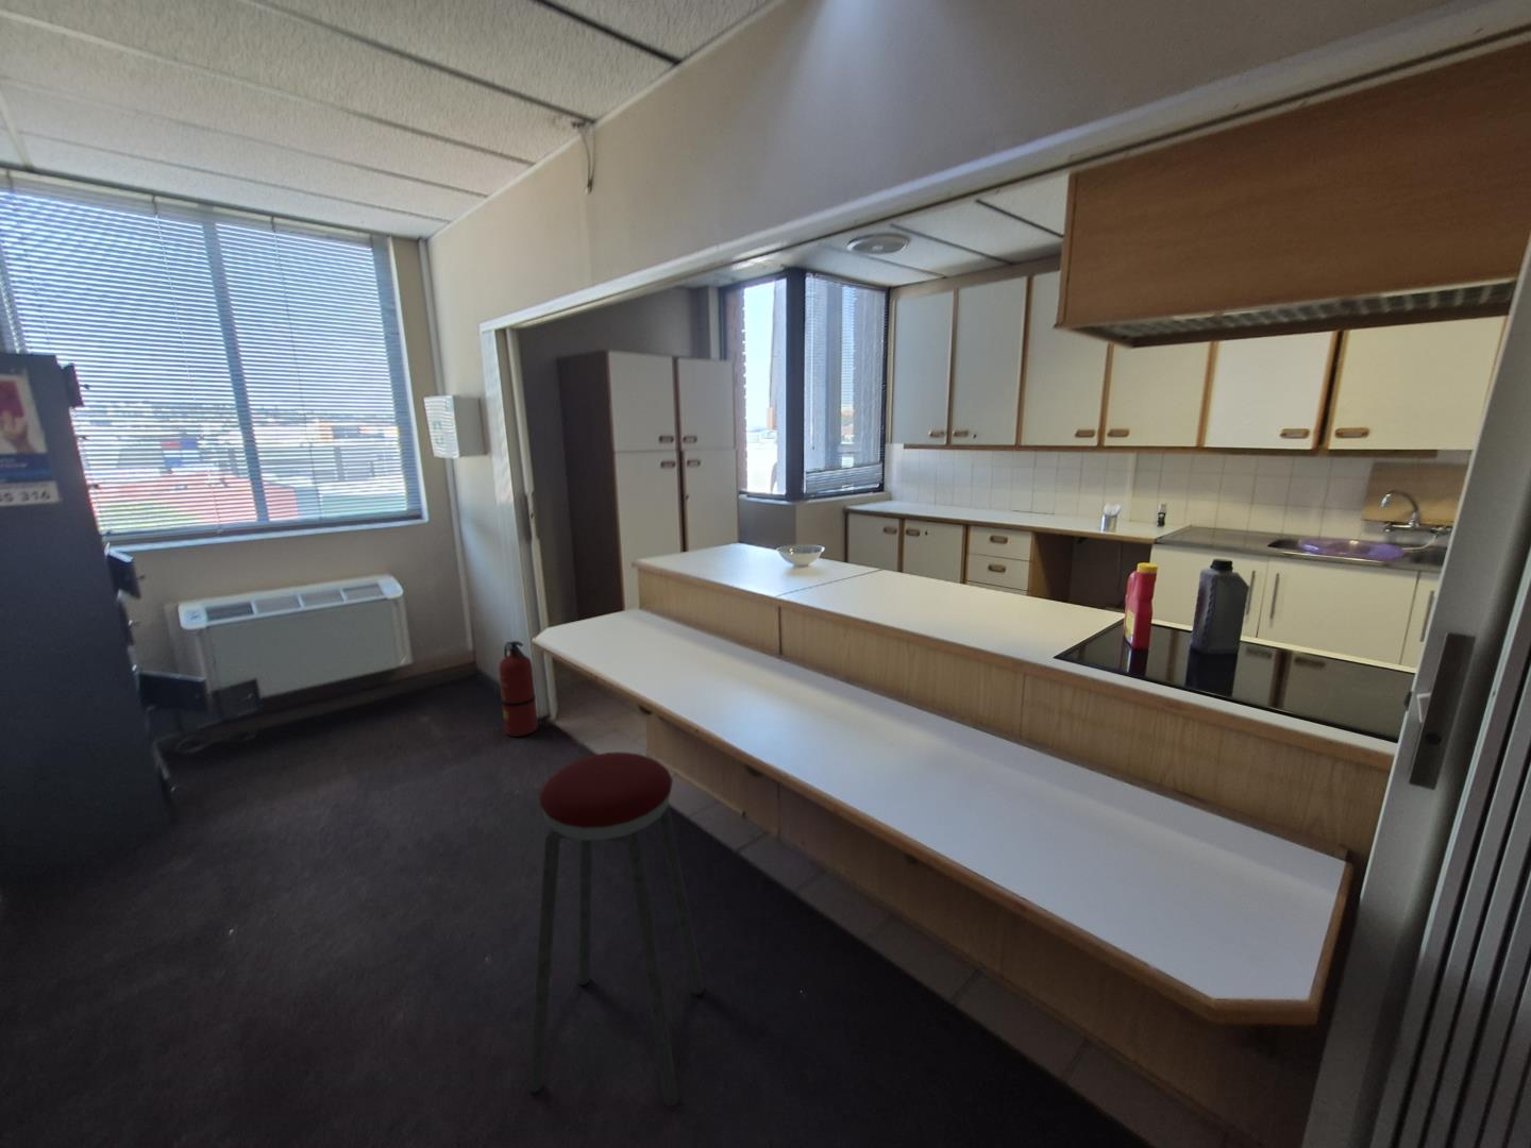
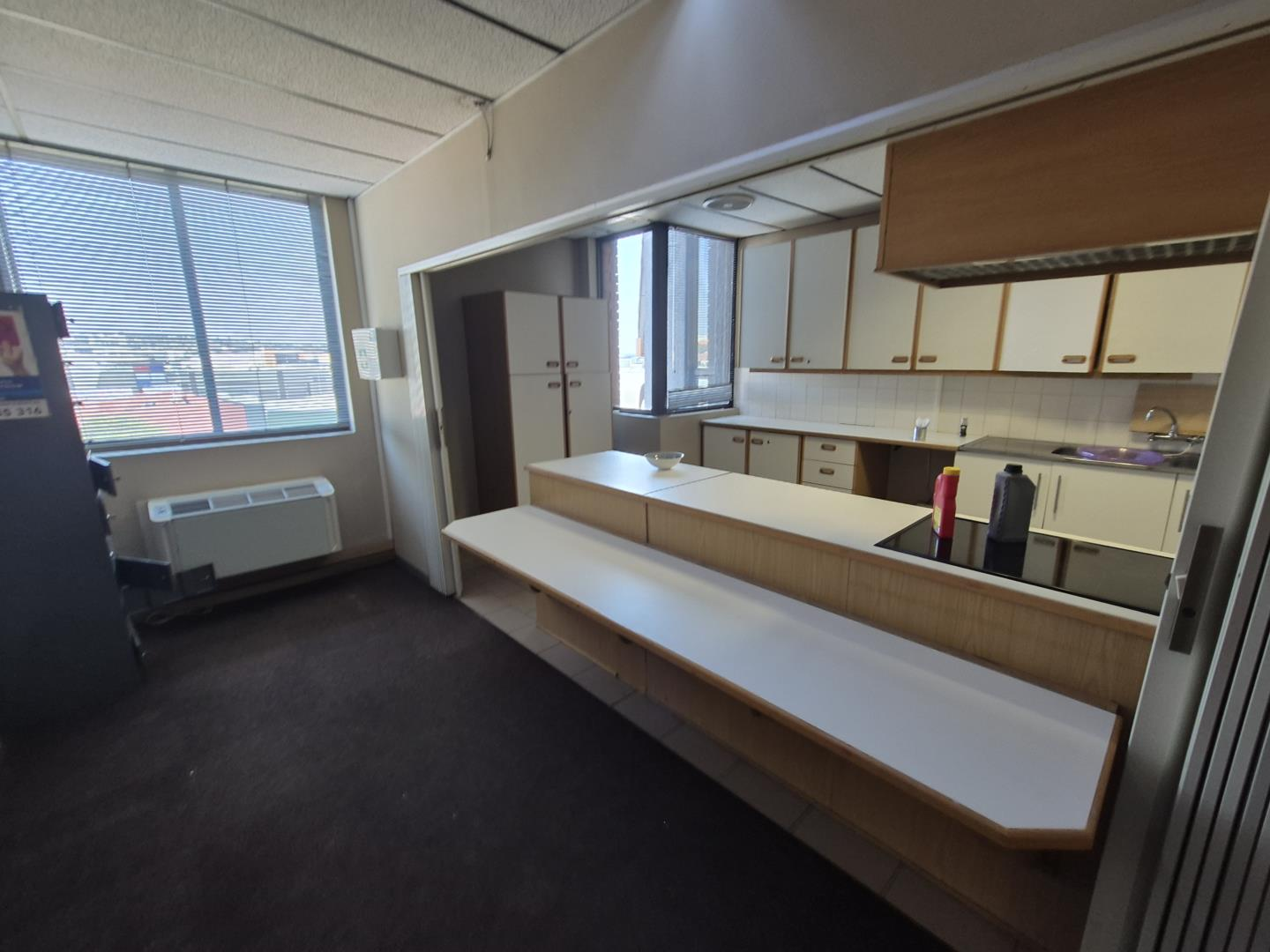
- music stool [528,751,705,1108]
- fire extinguisher [498,640,539,738]
